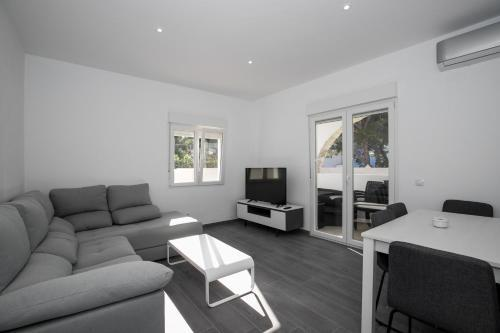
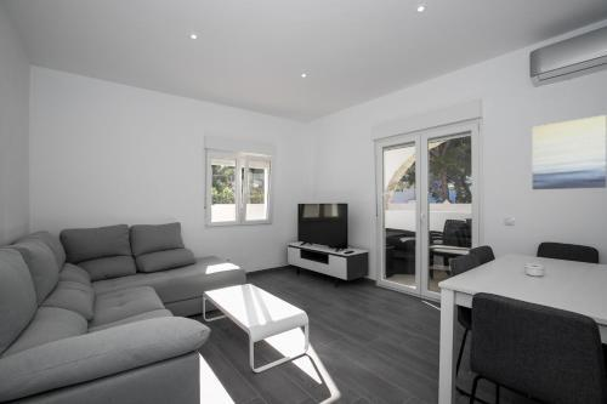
+ wall art [532,114,607,190]
